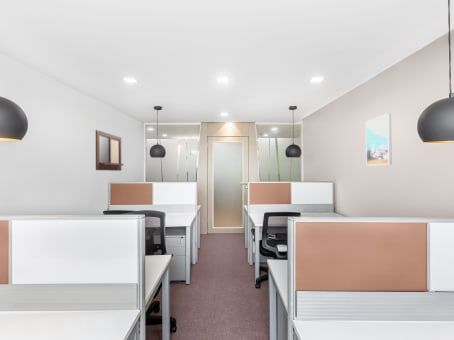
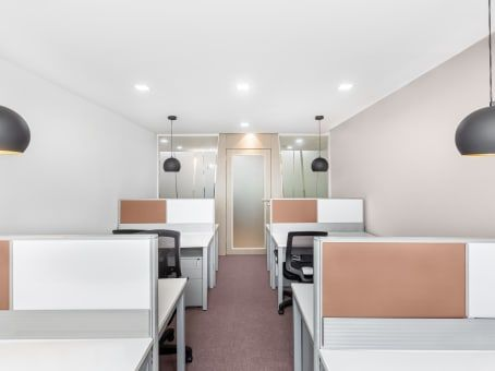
- writing board [95,129,124,172]
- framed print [365,112,393,167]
